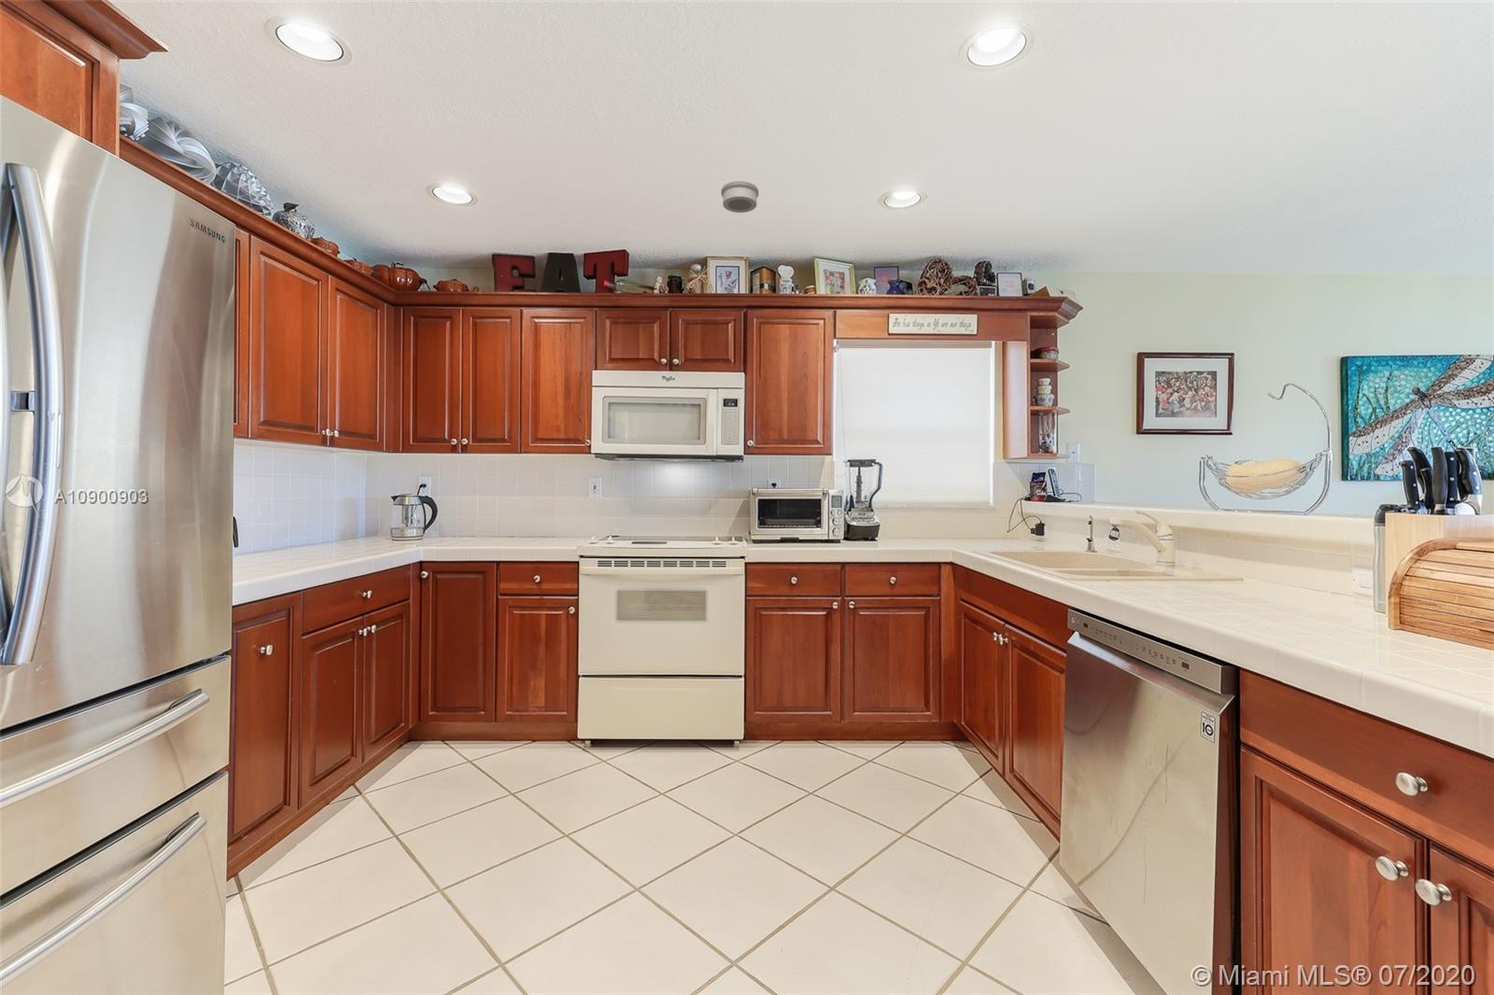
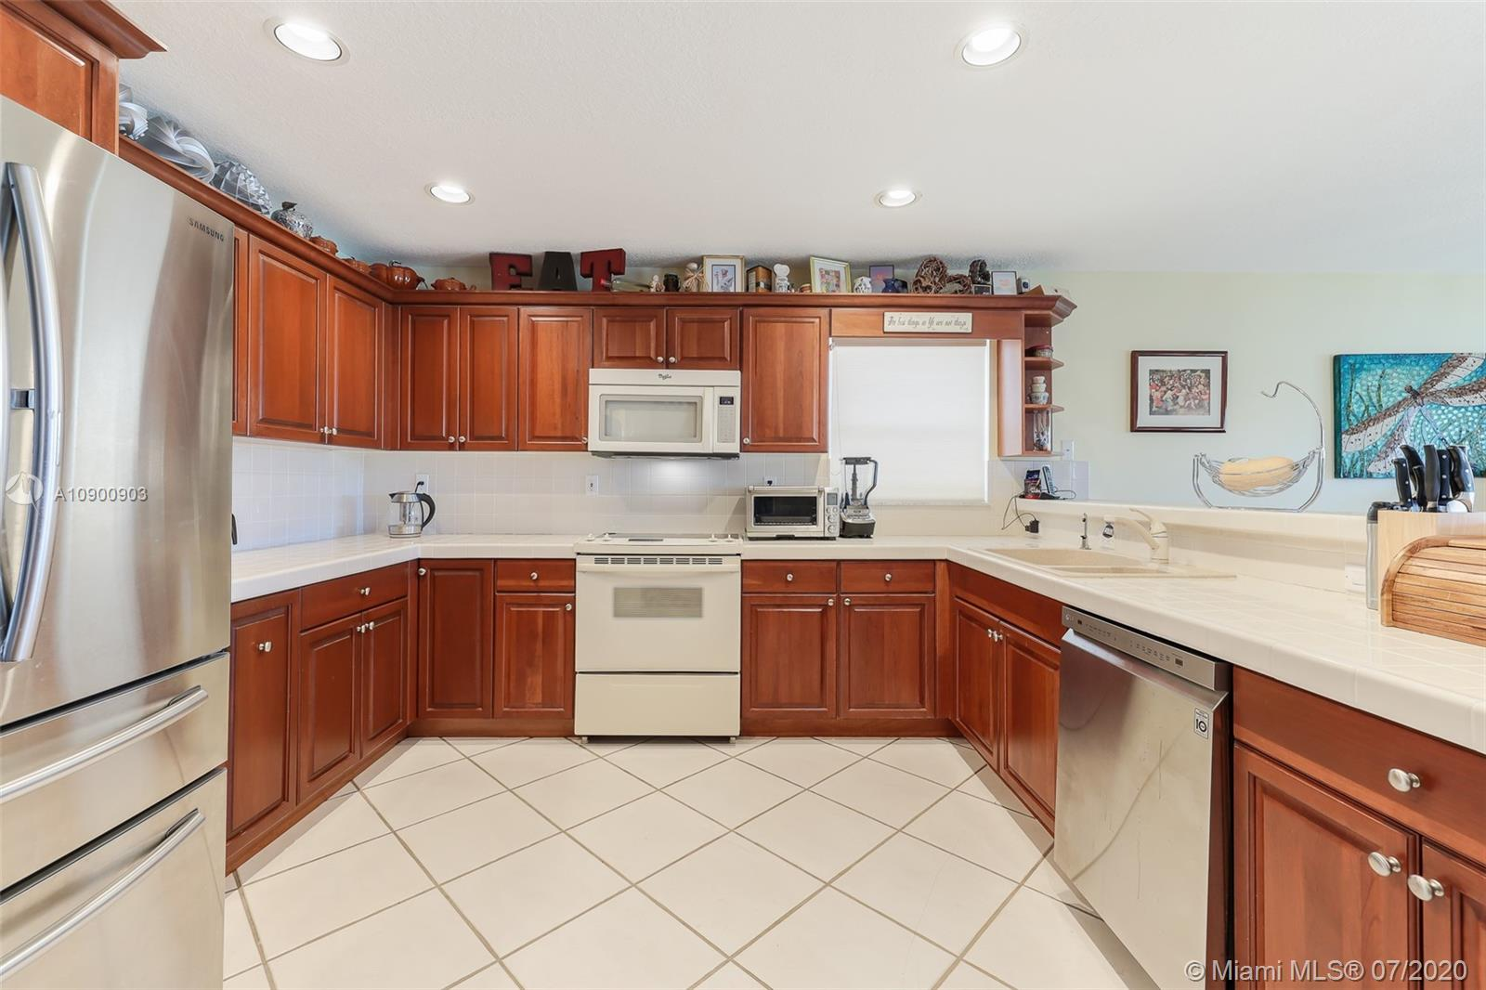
- smoke detector [720,180,759,213]
